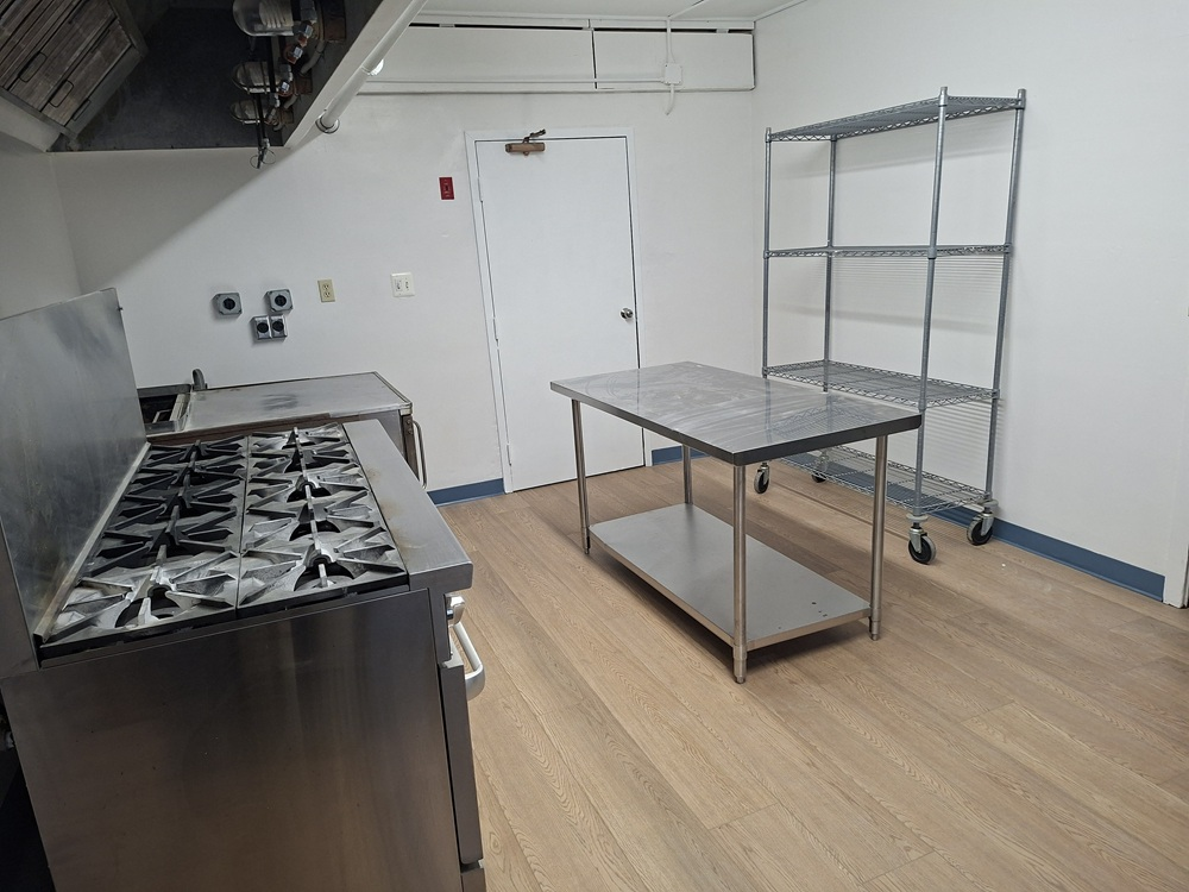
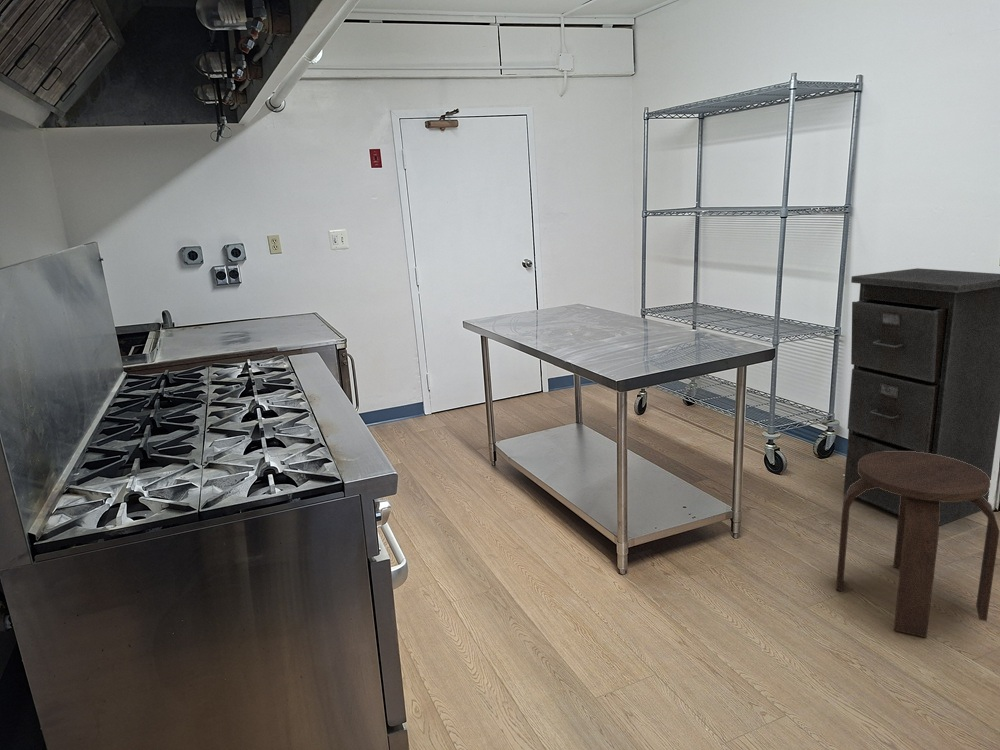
+ filing cabinet [843,267,1000,526]
+ stool [835,451,1000,638]
